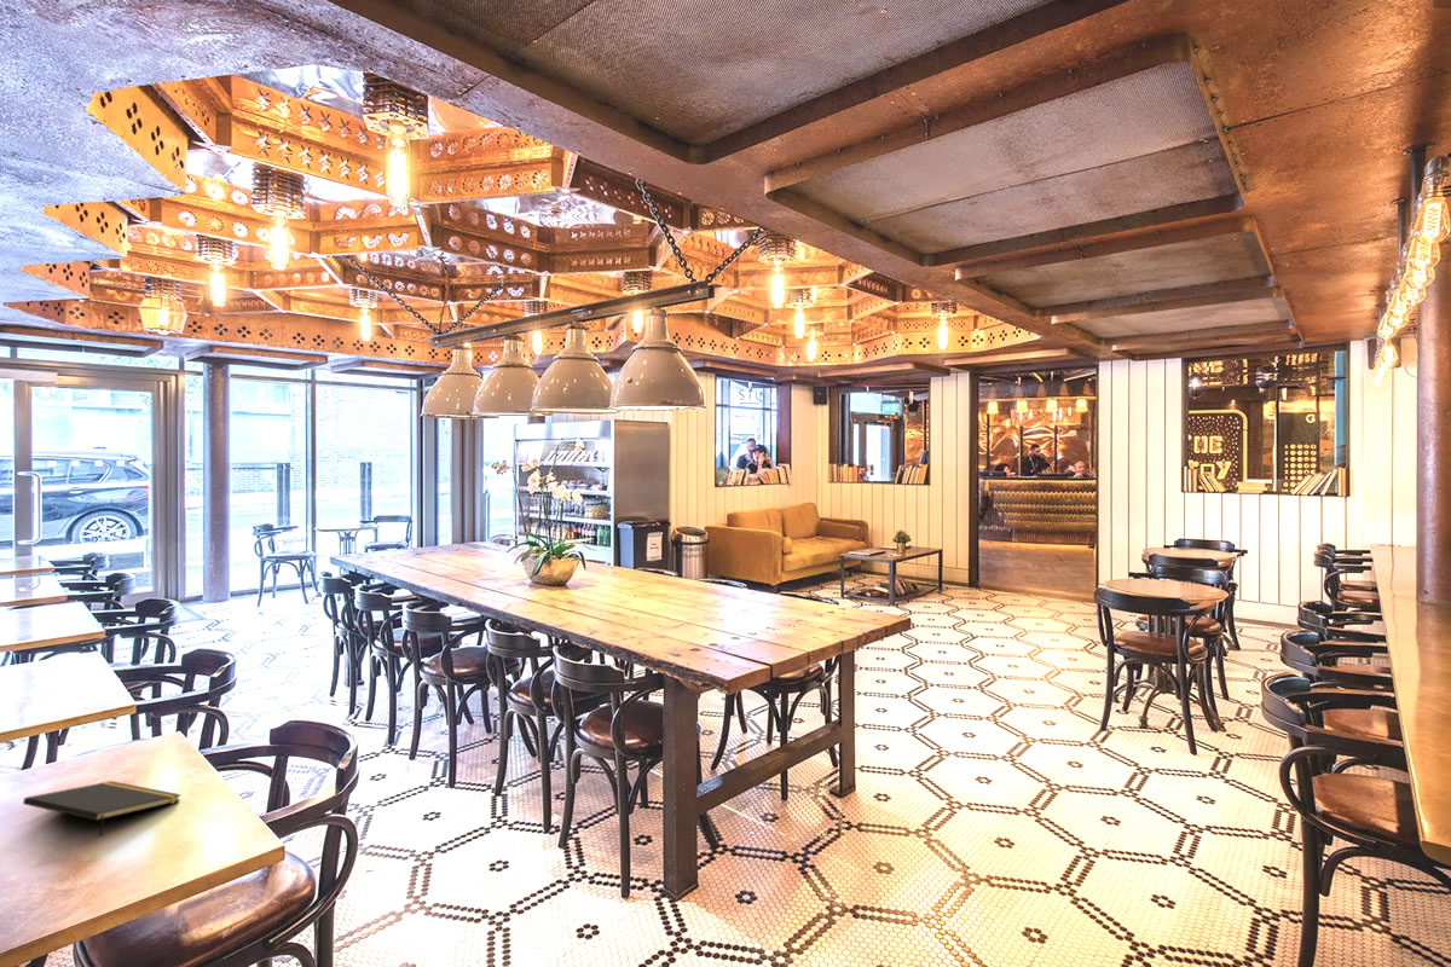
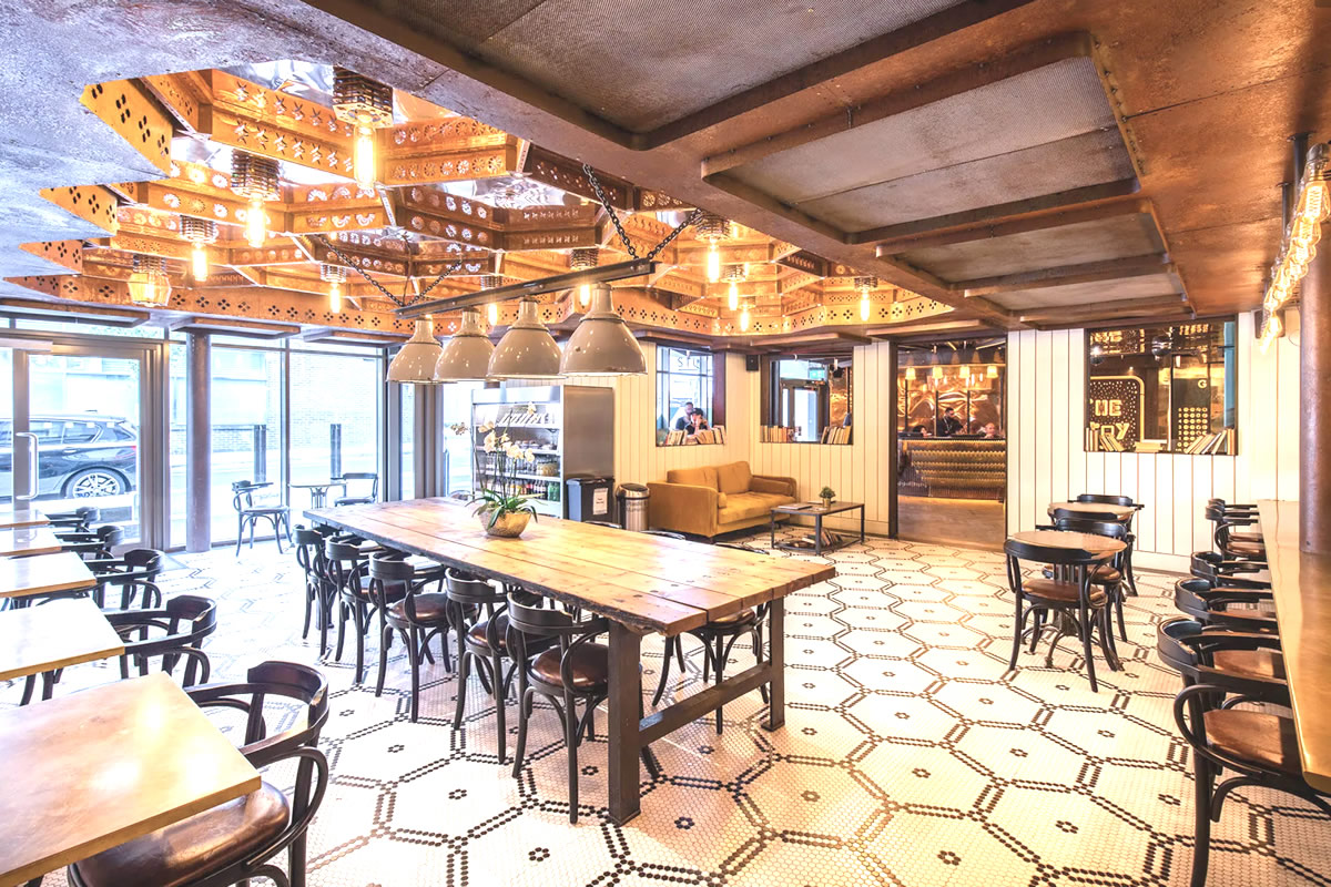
- notepad [22,780,183,838]
